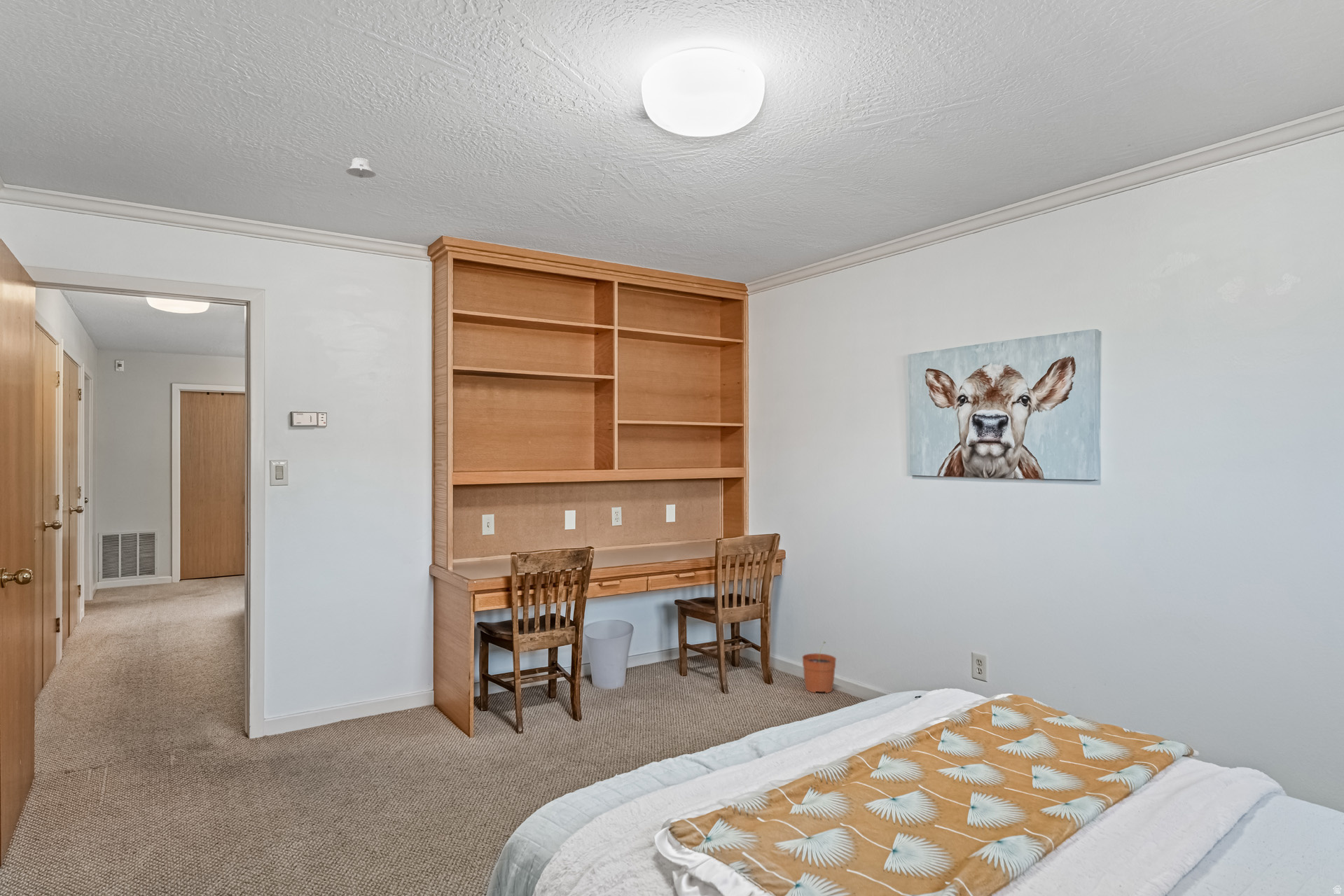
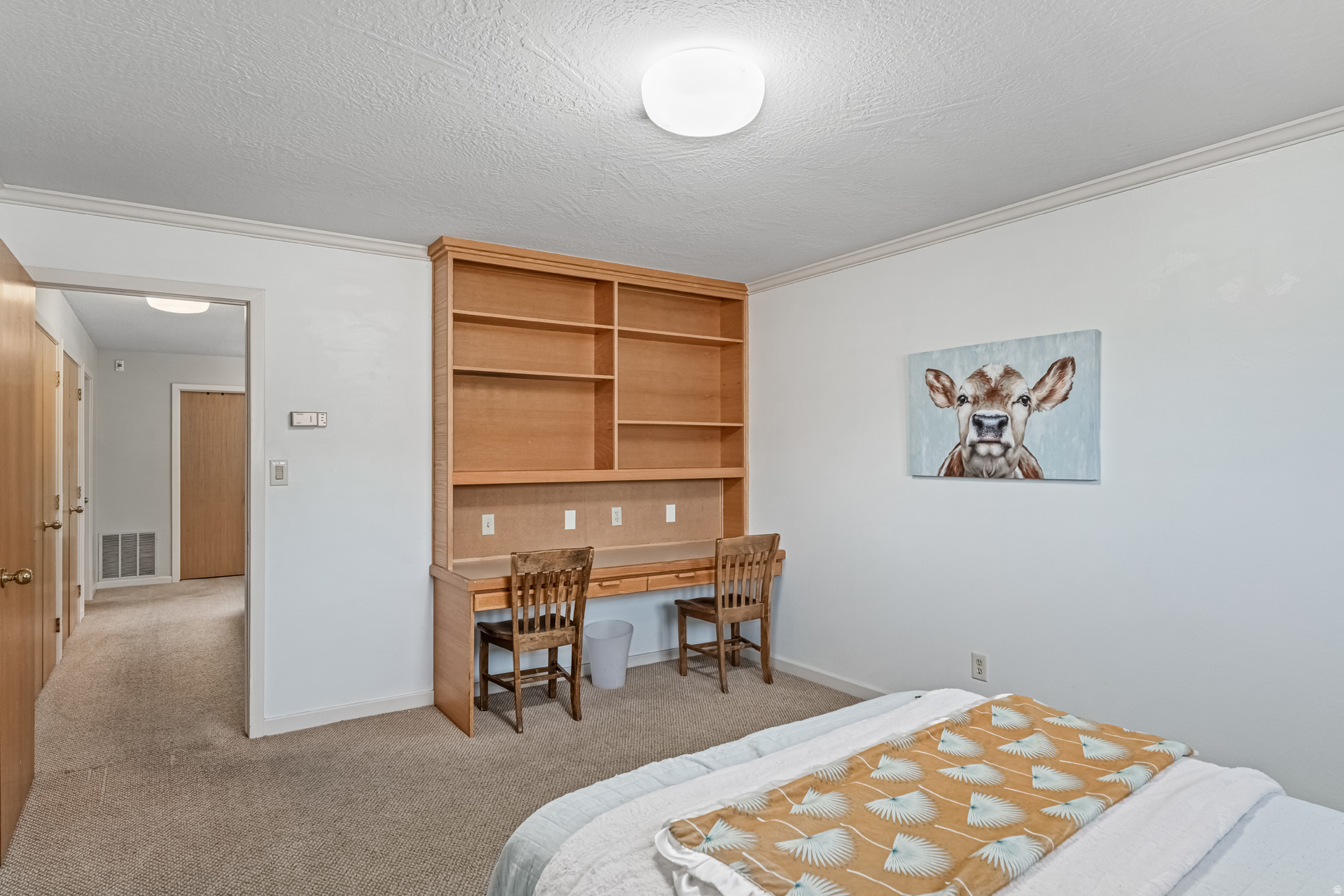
- recessed light [345,157,377,179]
- plant pot [801,640,837,694]
